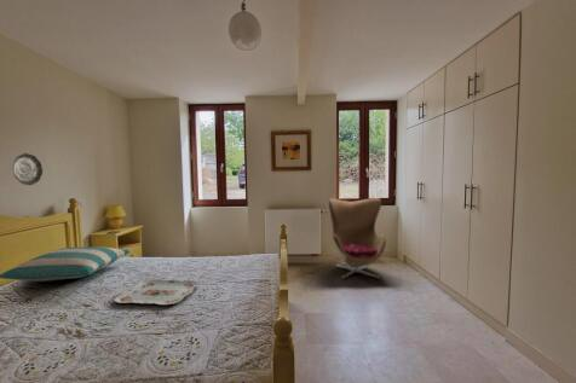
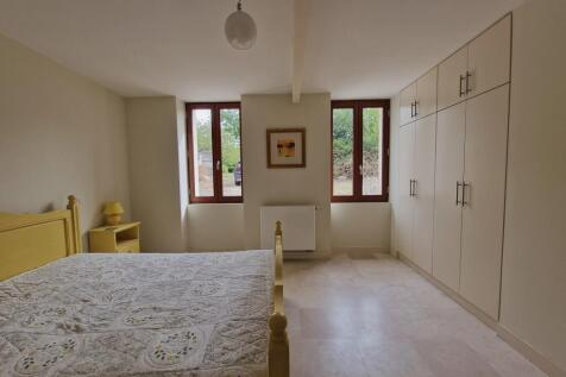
- pillow [0,246,132,283]
- decorative plate [11,152,44,186]
- serving tray [114,278,198,306]
- armchair [328,197,387,280]
